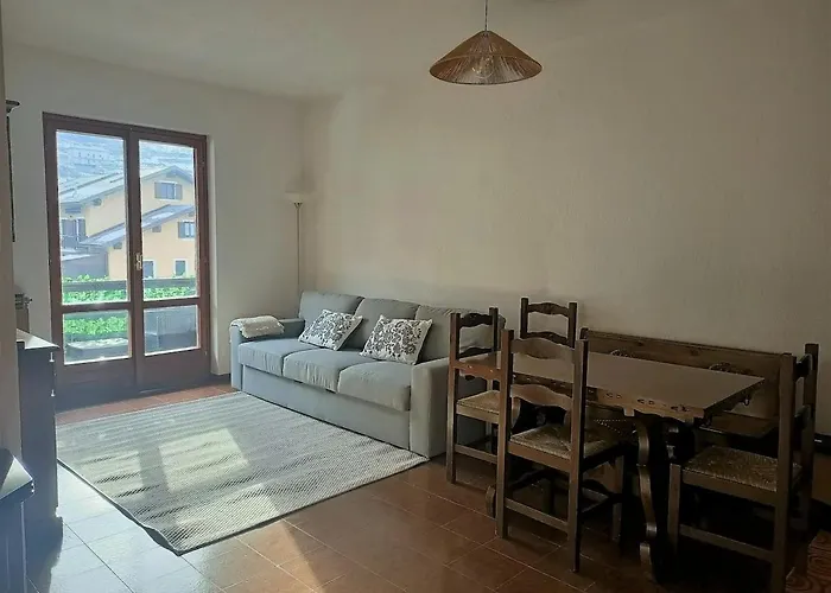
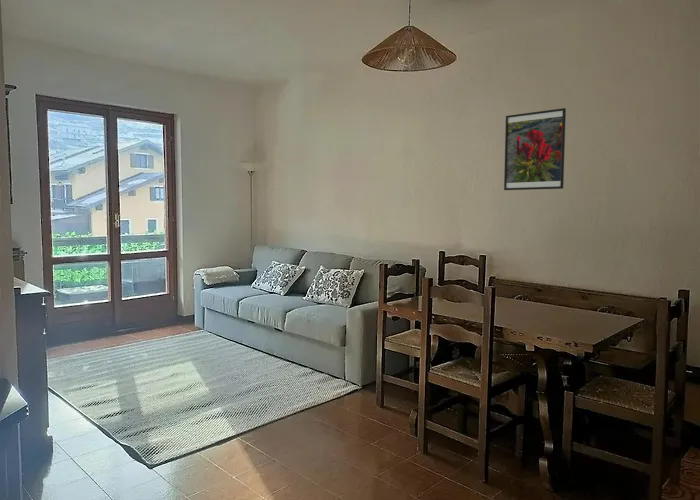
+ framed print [503,107,567,191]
